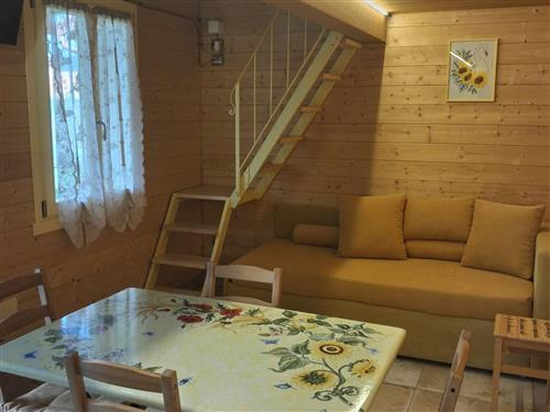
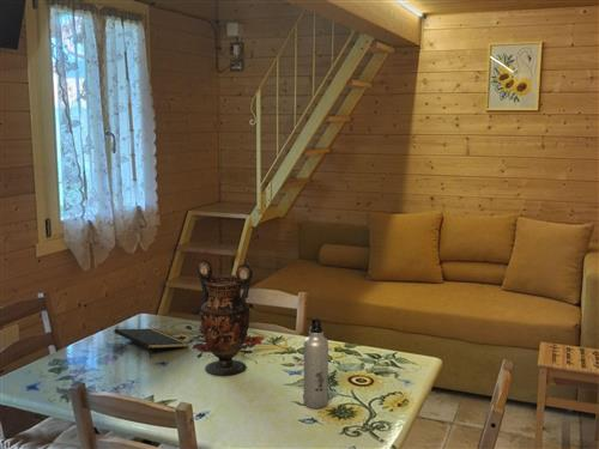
+ vase [196,259,254,377]
+ water bottle [302,317,329,409]
+ notepad [114,327,190,359]
